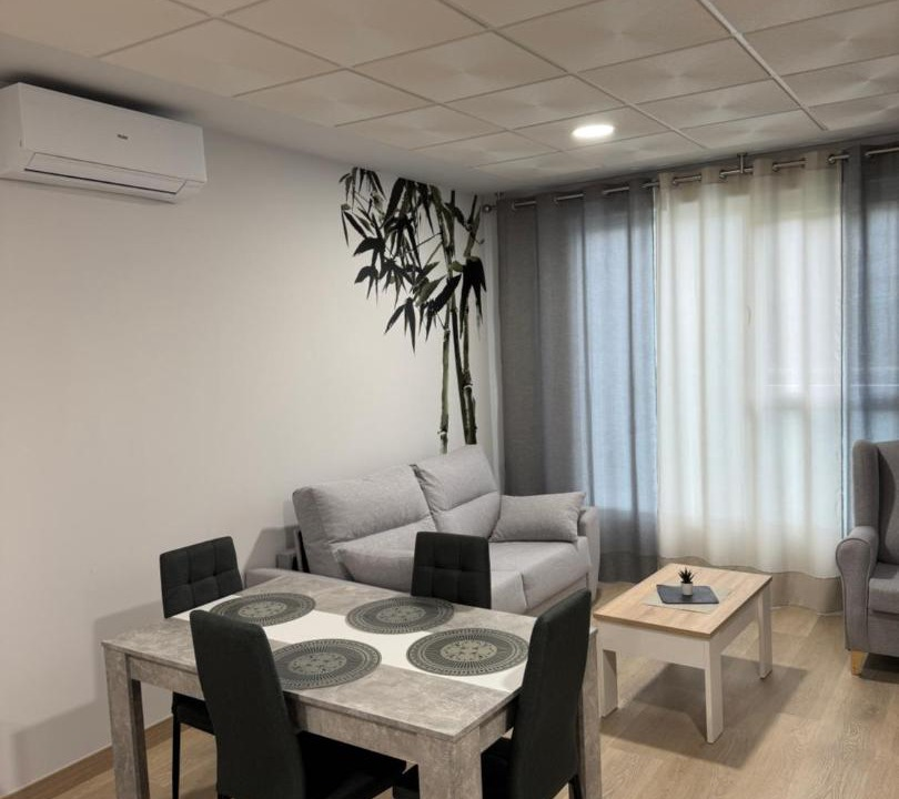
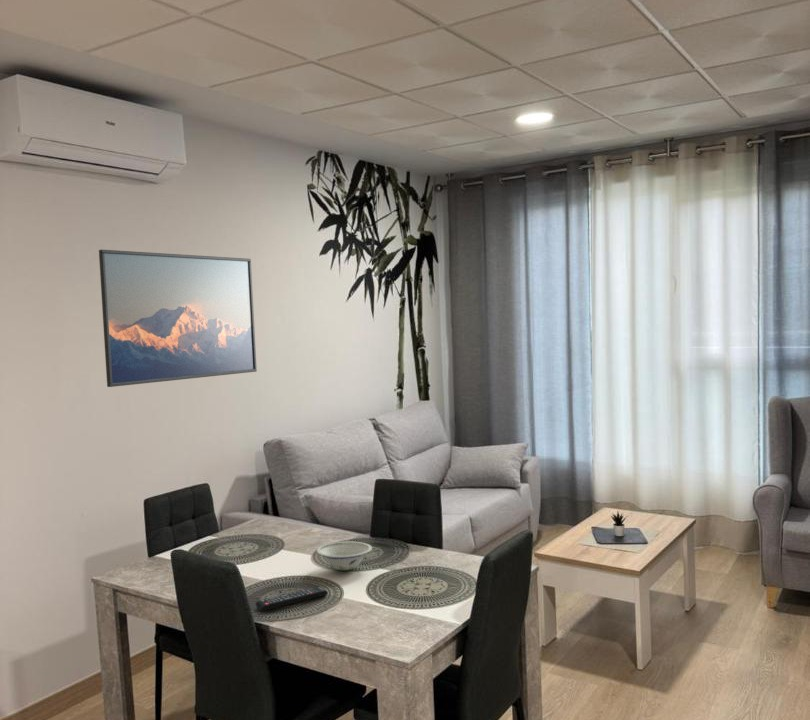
+ bowl [316,540,373,572]
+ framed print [98,249,258,388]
+ remote control [255,585,329,612]
